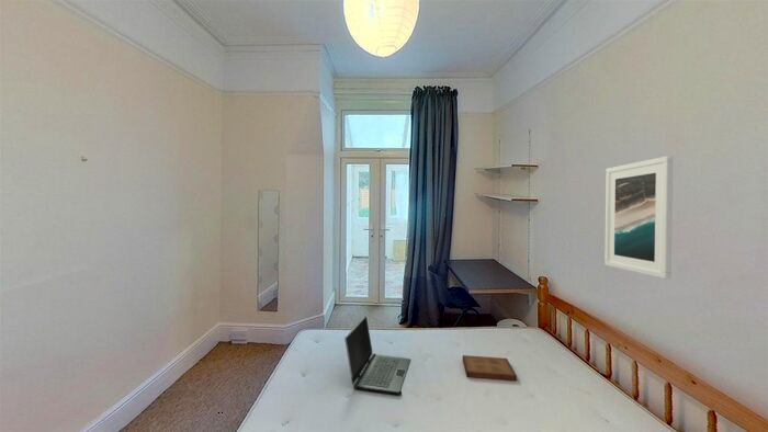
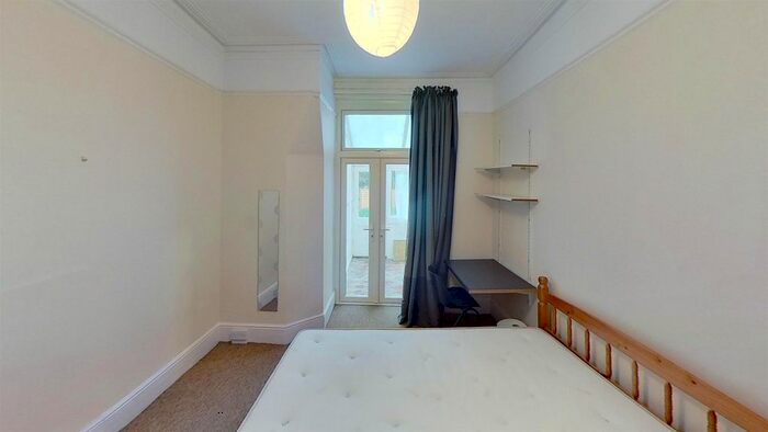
- laptop computer [343,315,411,395]
- book [462,354,518,382]
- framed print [603,155,674,280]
